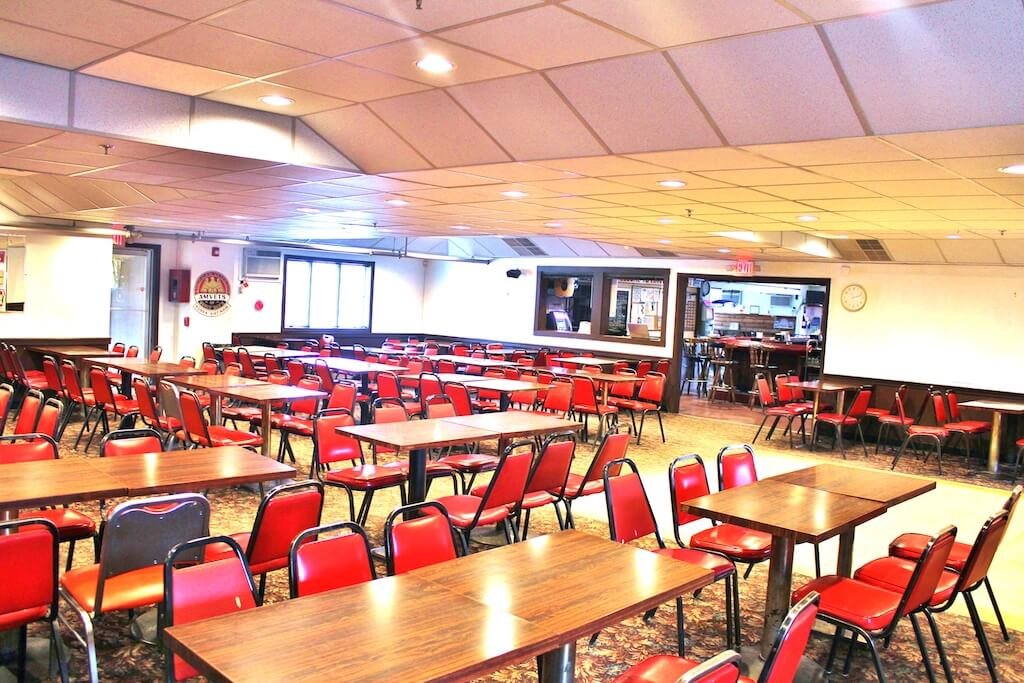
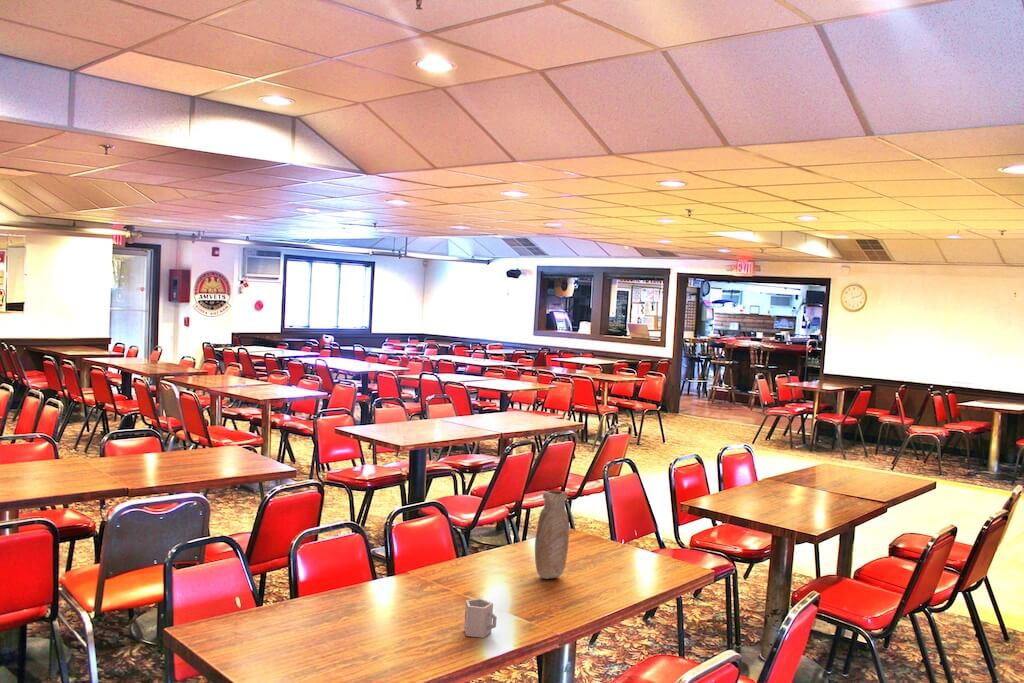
+ cup [463,597,498,639]
+ vase [534,490,570,580]
